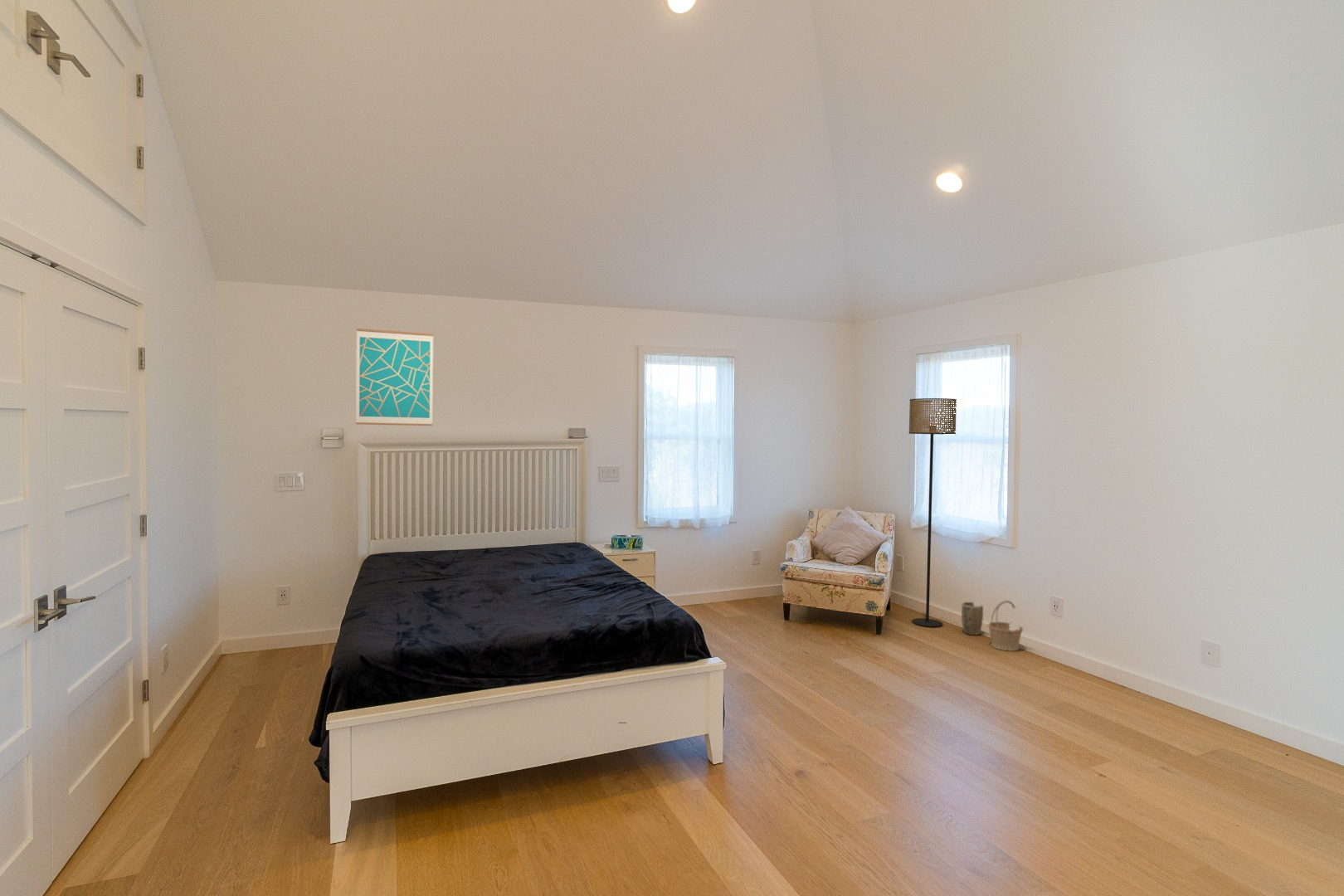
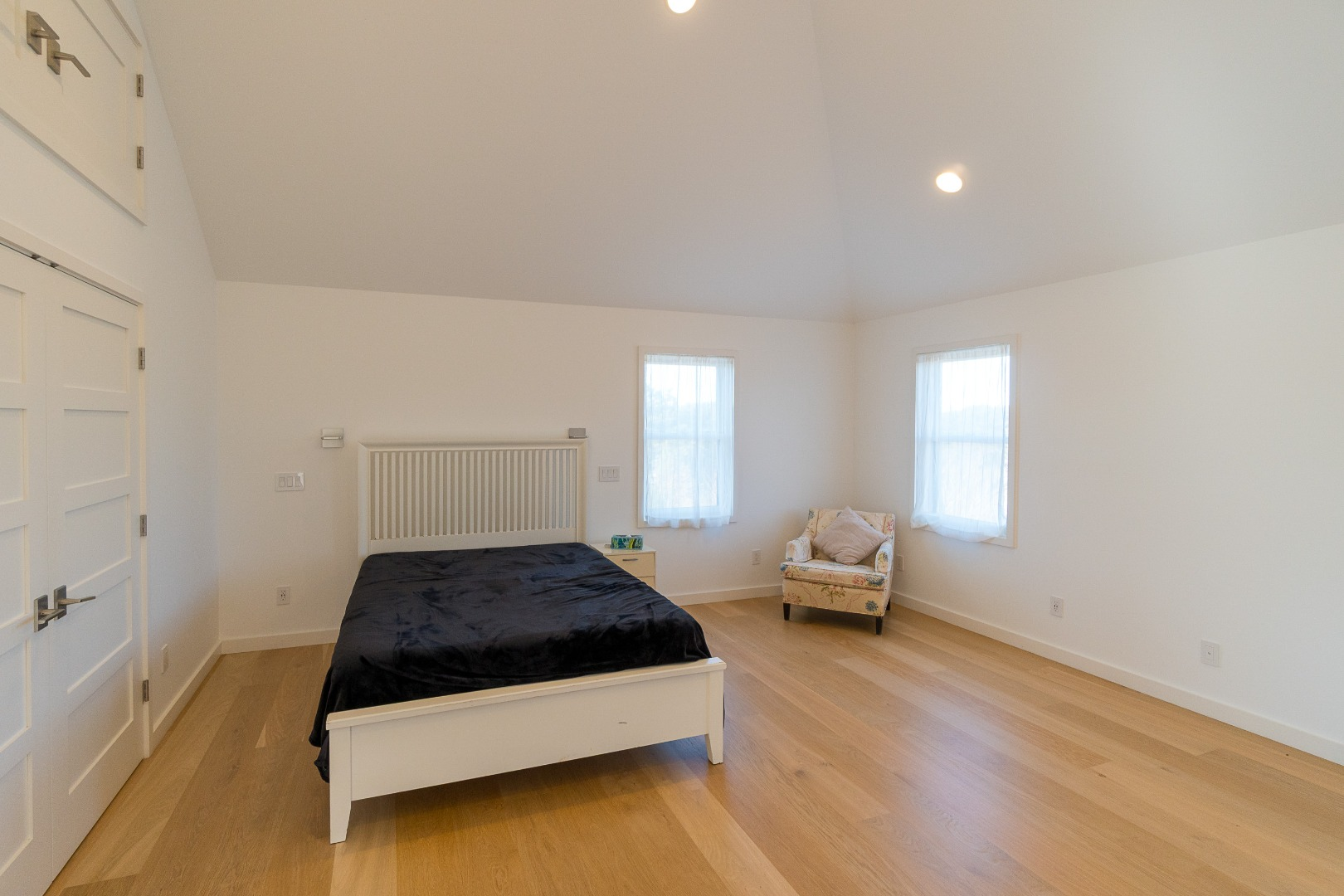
- floor lamp [908,397,957,628]
- wall art [355,328,434,426]
- basket [987,600,1024,652]
- plant pot [961,601,984,636]
